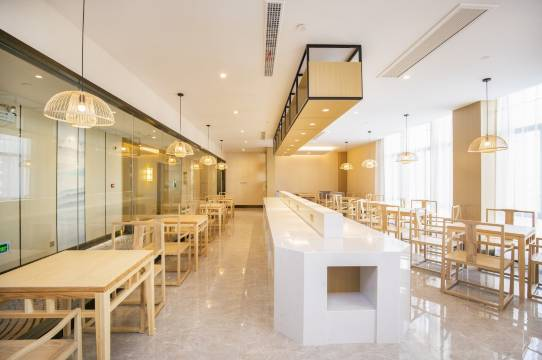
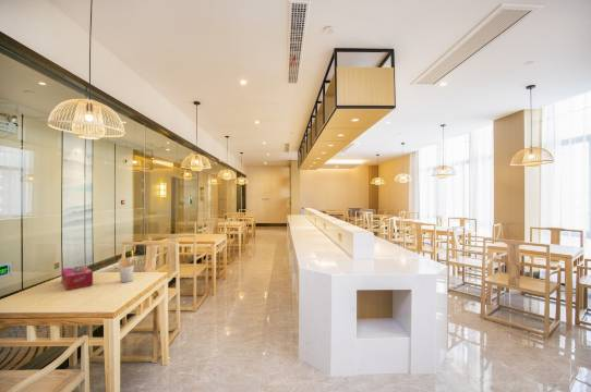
+ tissue box [61,265,94,291]
+ utensil holder [117,256,137,283]
